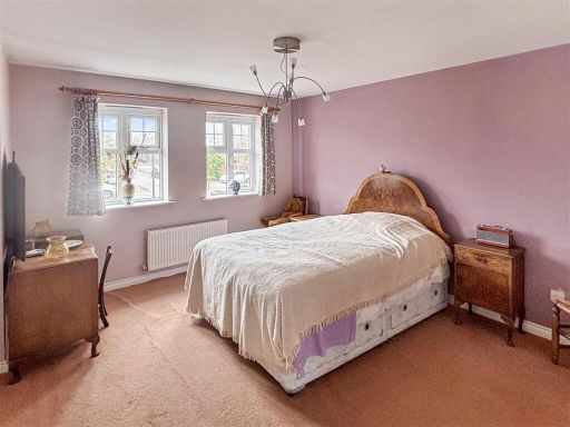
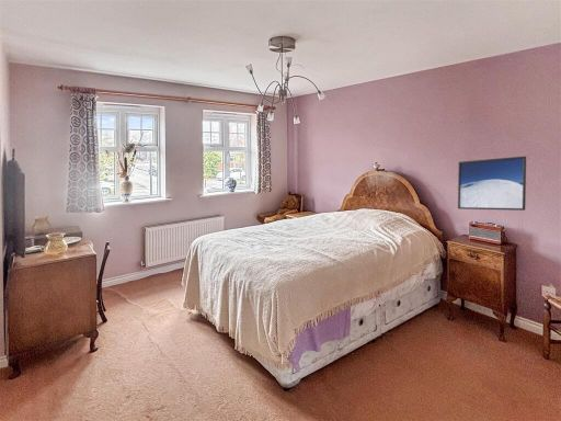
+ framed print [457,156,527,212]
